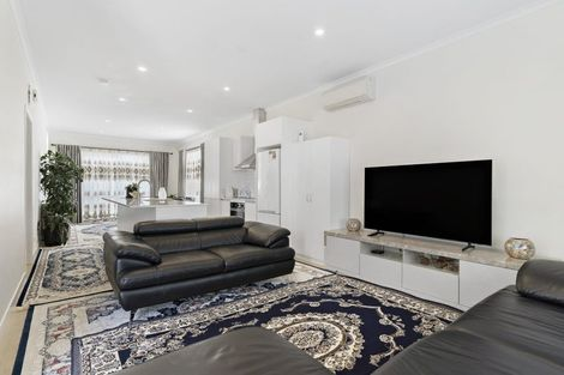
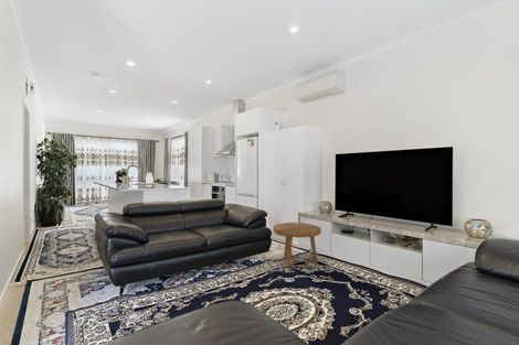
+ footstool [272,222,322,268]
